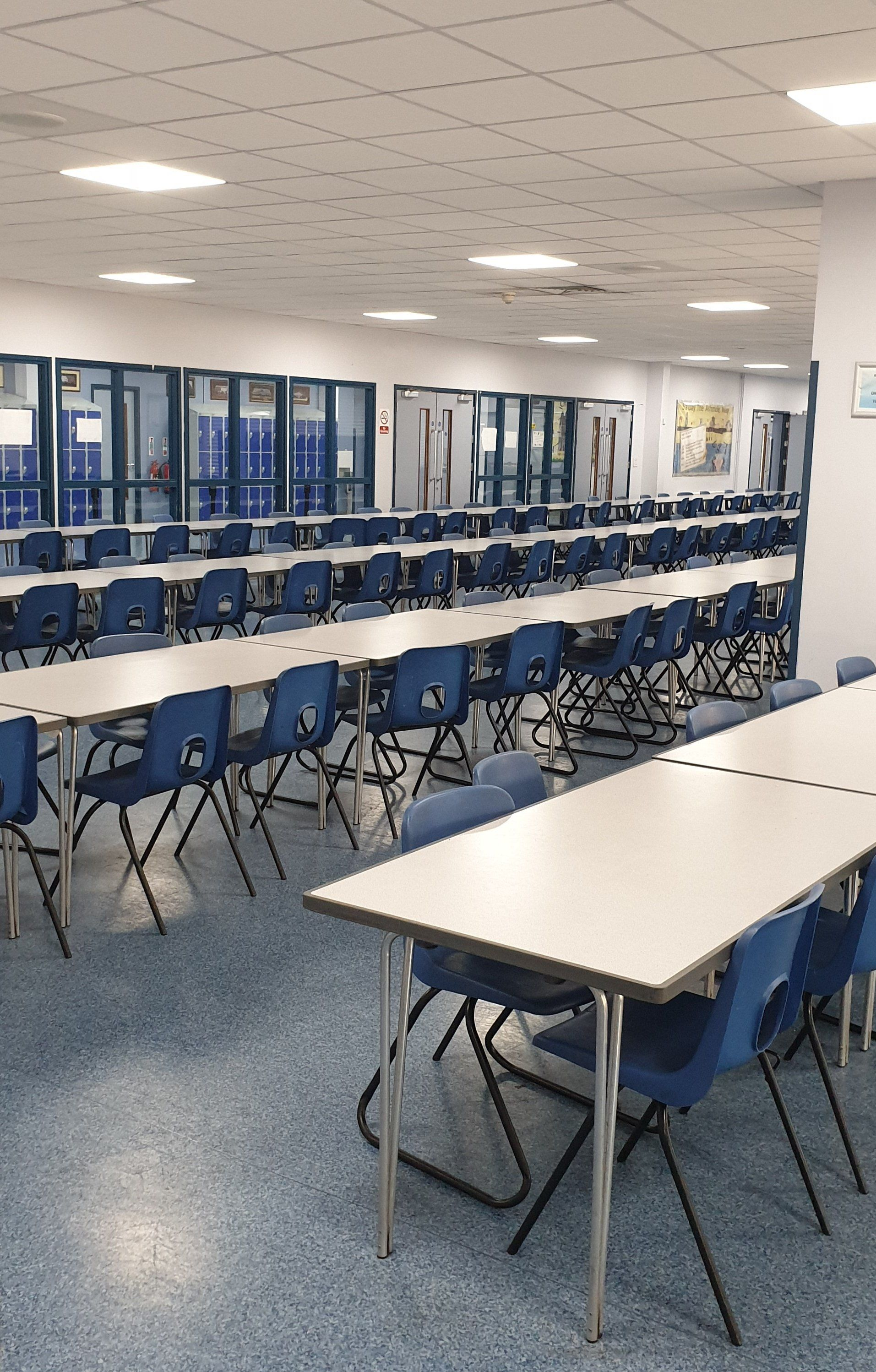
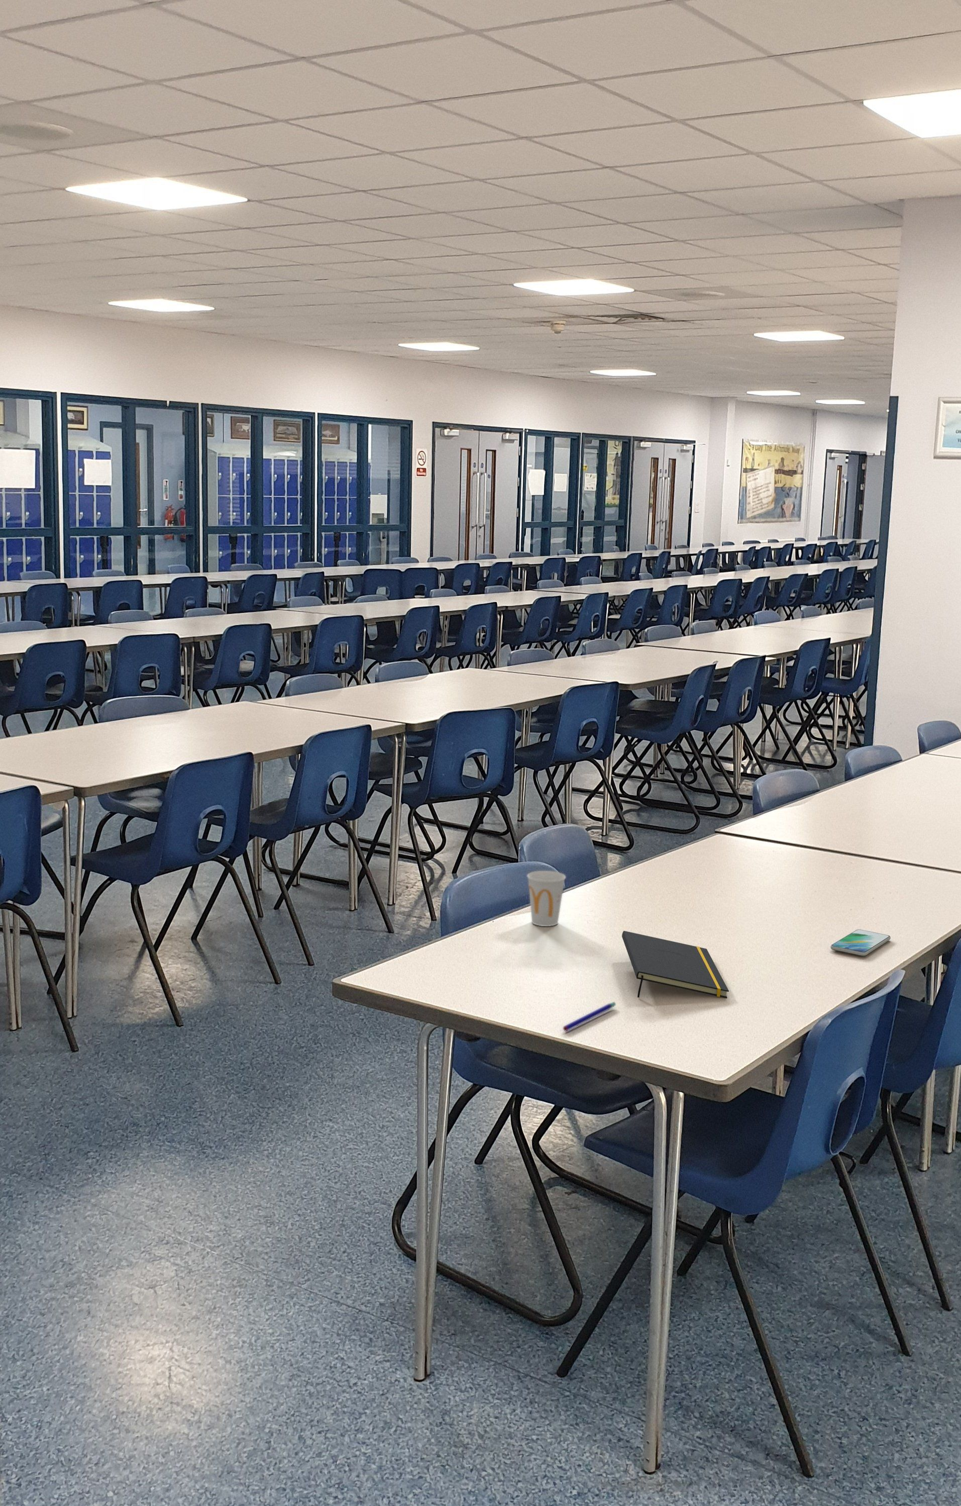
+ cup [527,870,566,926]
+ pen [563,1001,617,1032]
+ smartphone [829,929,891,956]
+ notepad [621,931,730,998]
